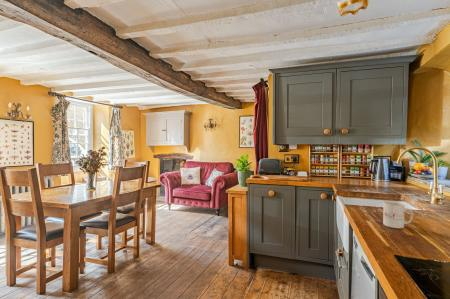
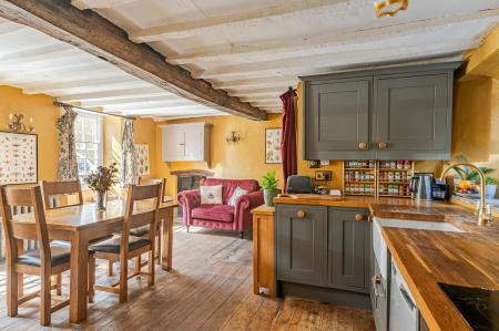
- mug [382,201,414,229]
